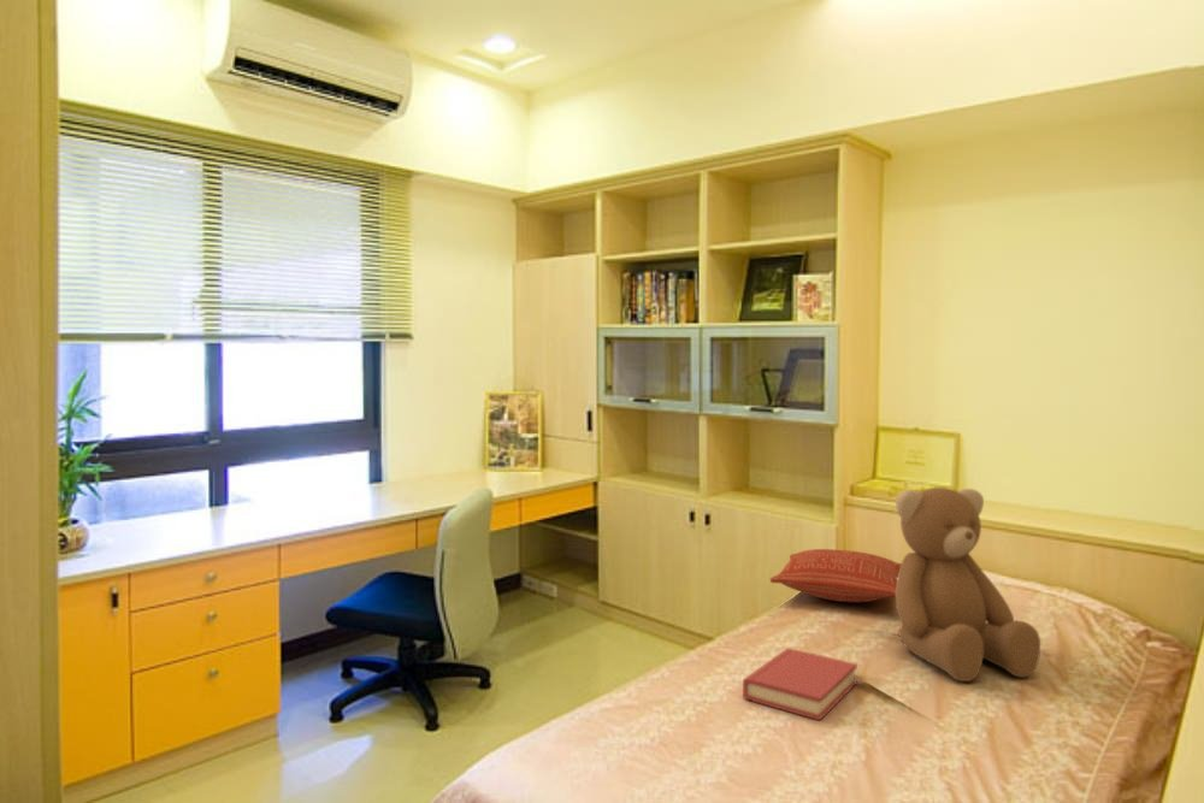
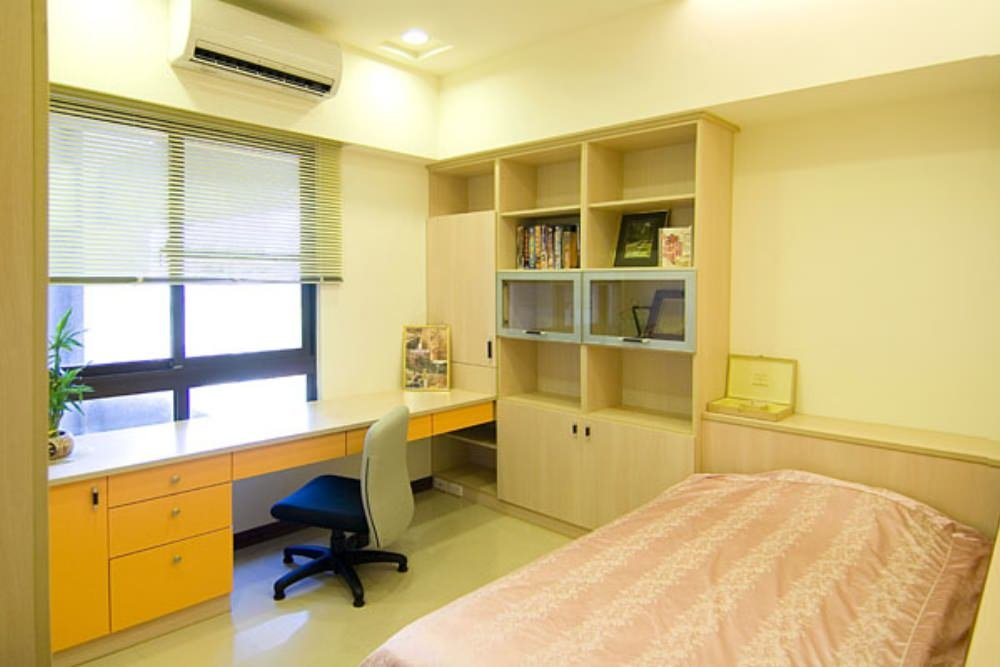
- teddy bear [895,486,1041,683]
- pillow [769,548,902,603]
- hardback book [742,646,858,721]
